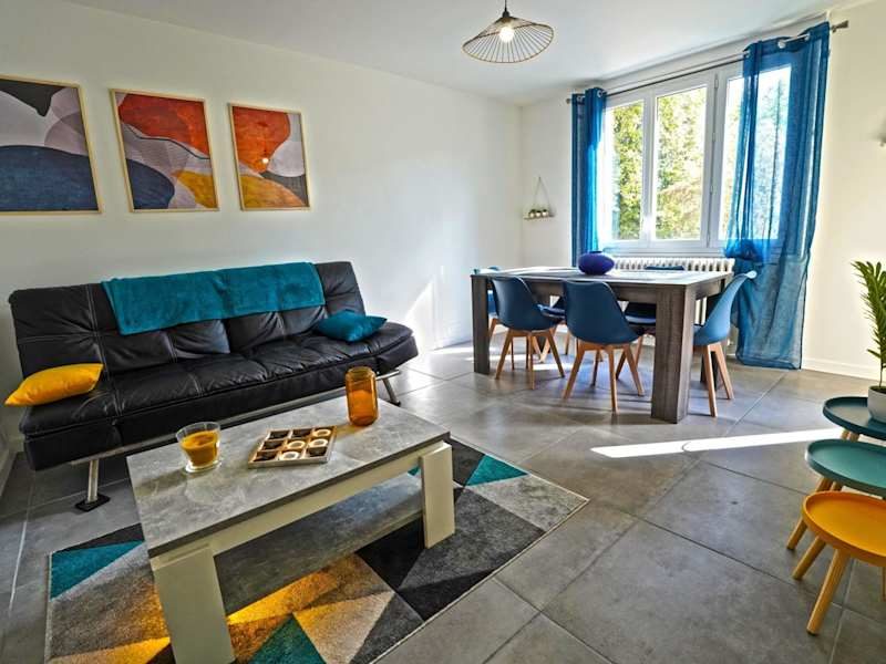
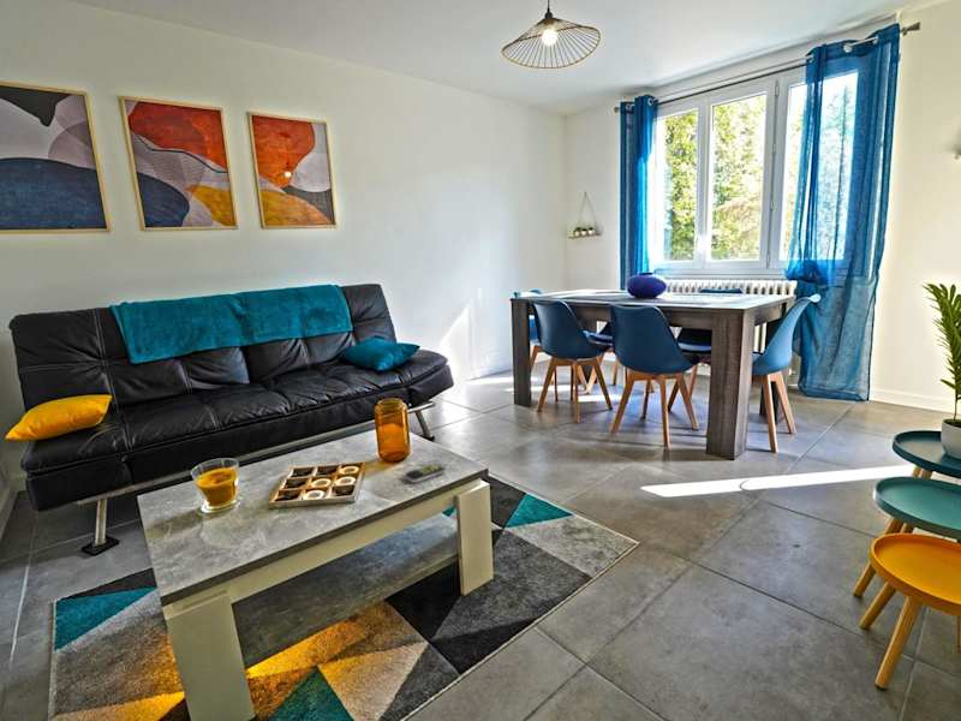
+ remote control [404,461,447,484]
